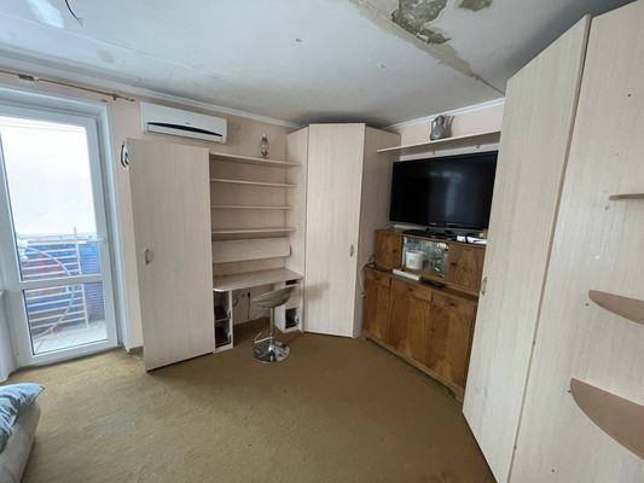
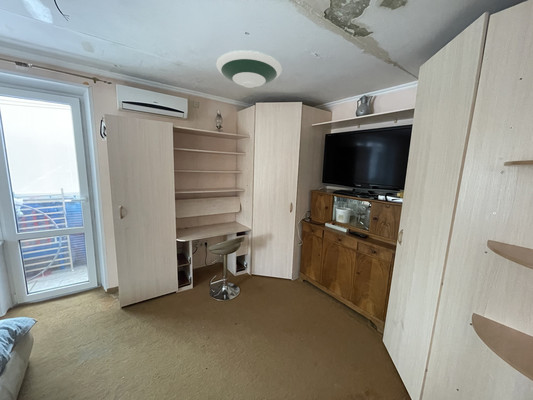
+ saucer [215,49,283,89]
